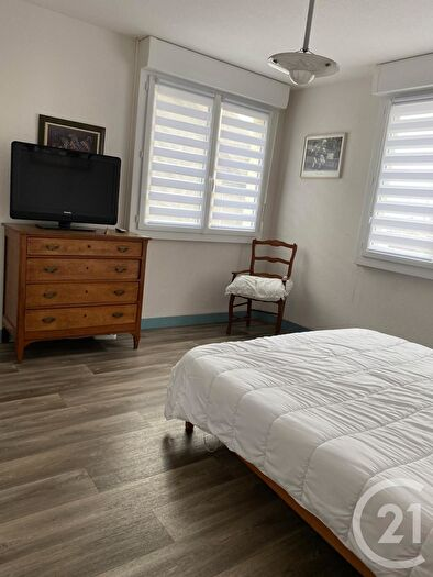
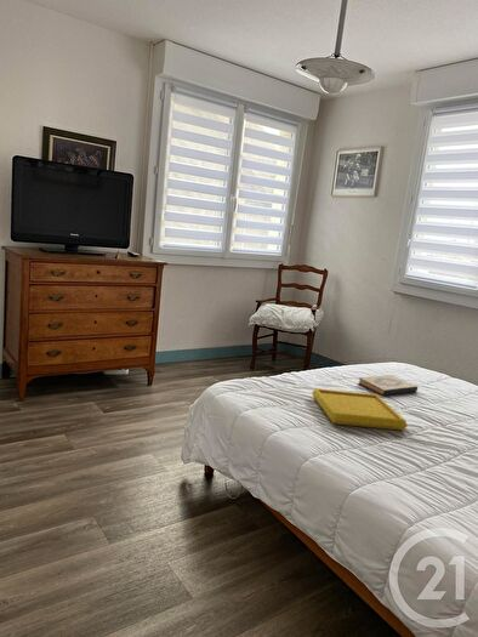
+ serving tray [311,387,409,431]
+ hardback book [357,374,419,397]
